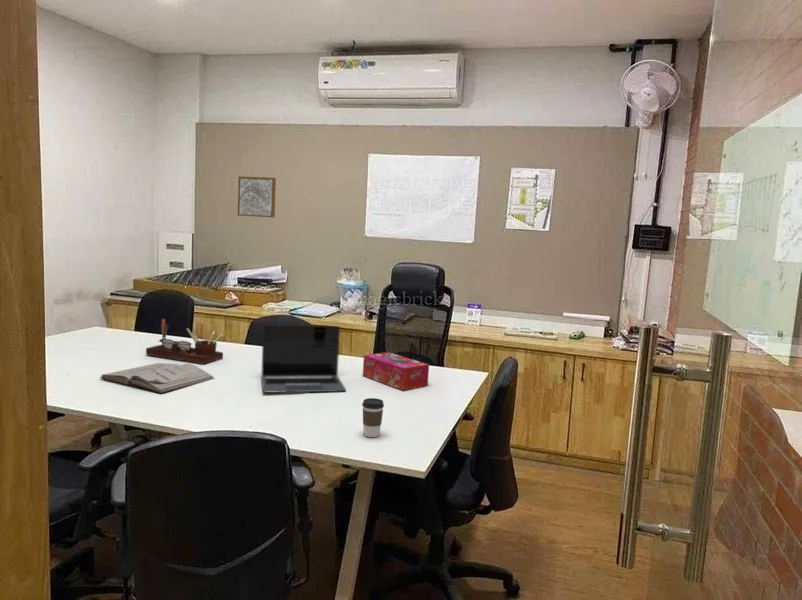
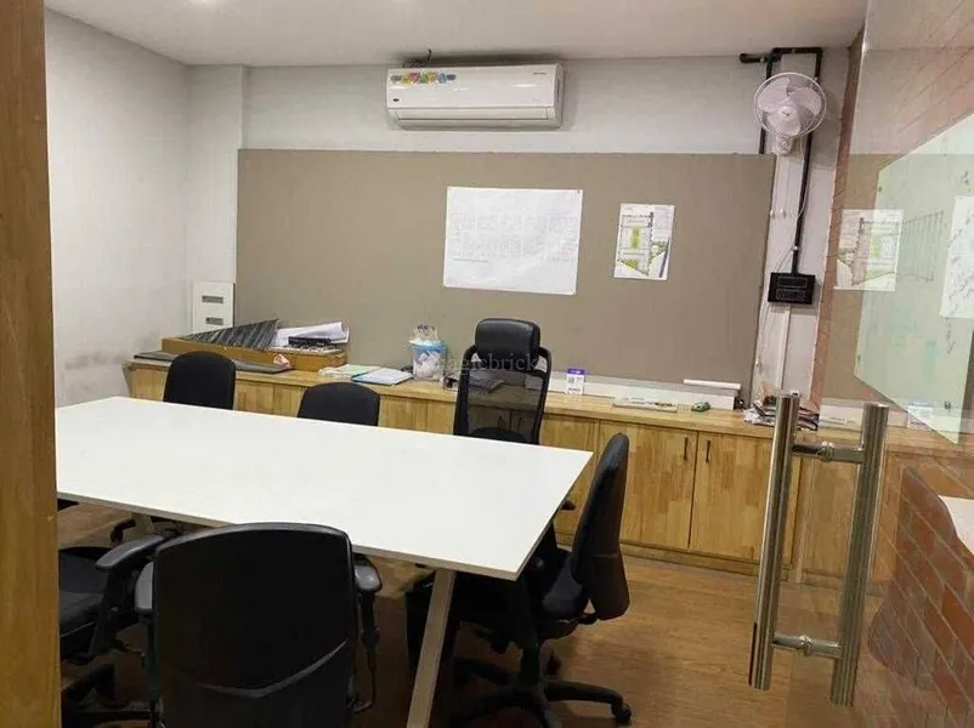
- book [99,362,216,394]
- desk organizer [145,318,224,365]
- tissue box [362,351,430,391]
- wall art [237,175,277,219]
- coffee cup [361,397,385,438]
- laptop [260,324,347,394]
